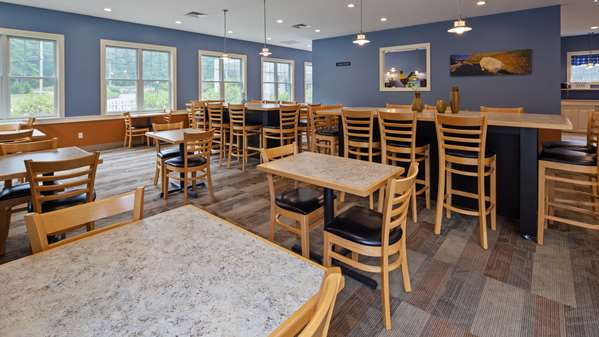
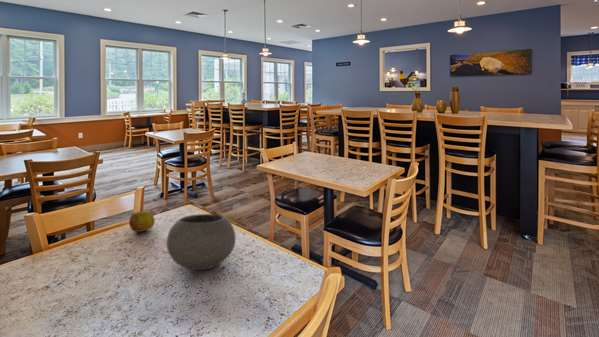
+ fruit [128,210,156,233]
+ bowl [166,213,237,271]
